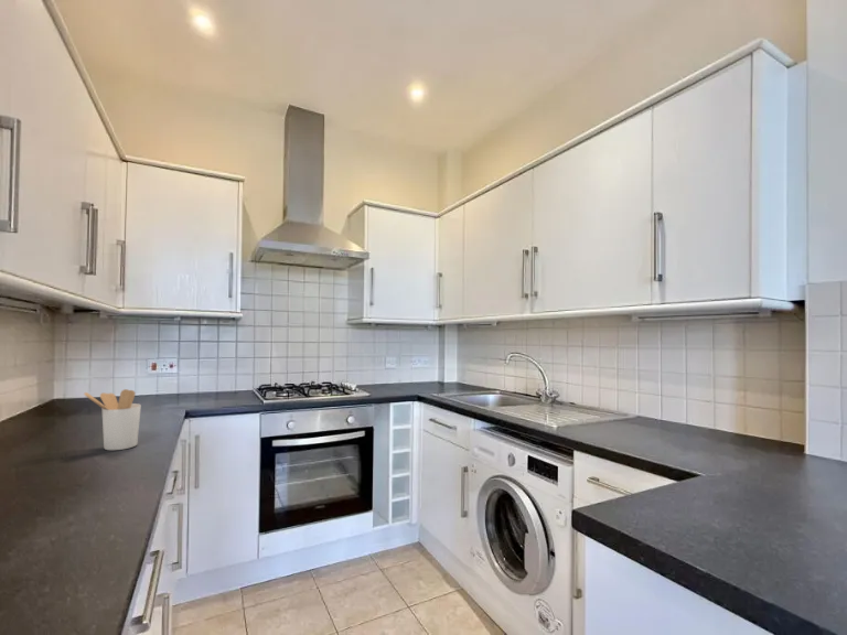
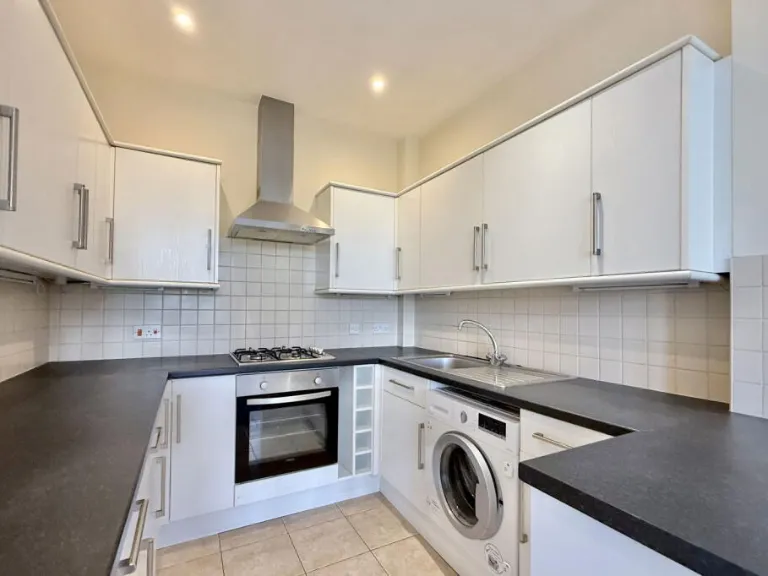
- utensil holder [83,388,142,451]
